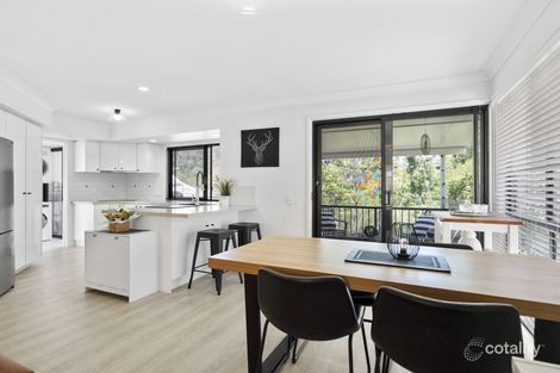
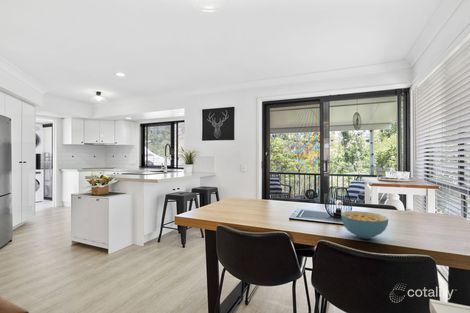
+ cereal bowl [340,210,389,240]
